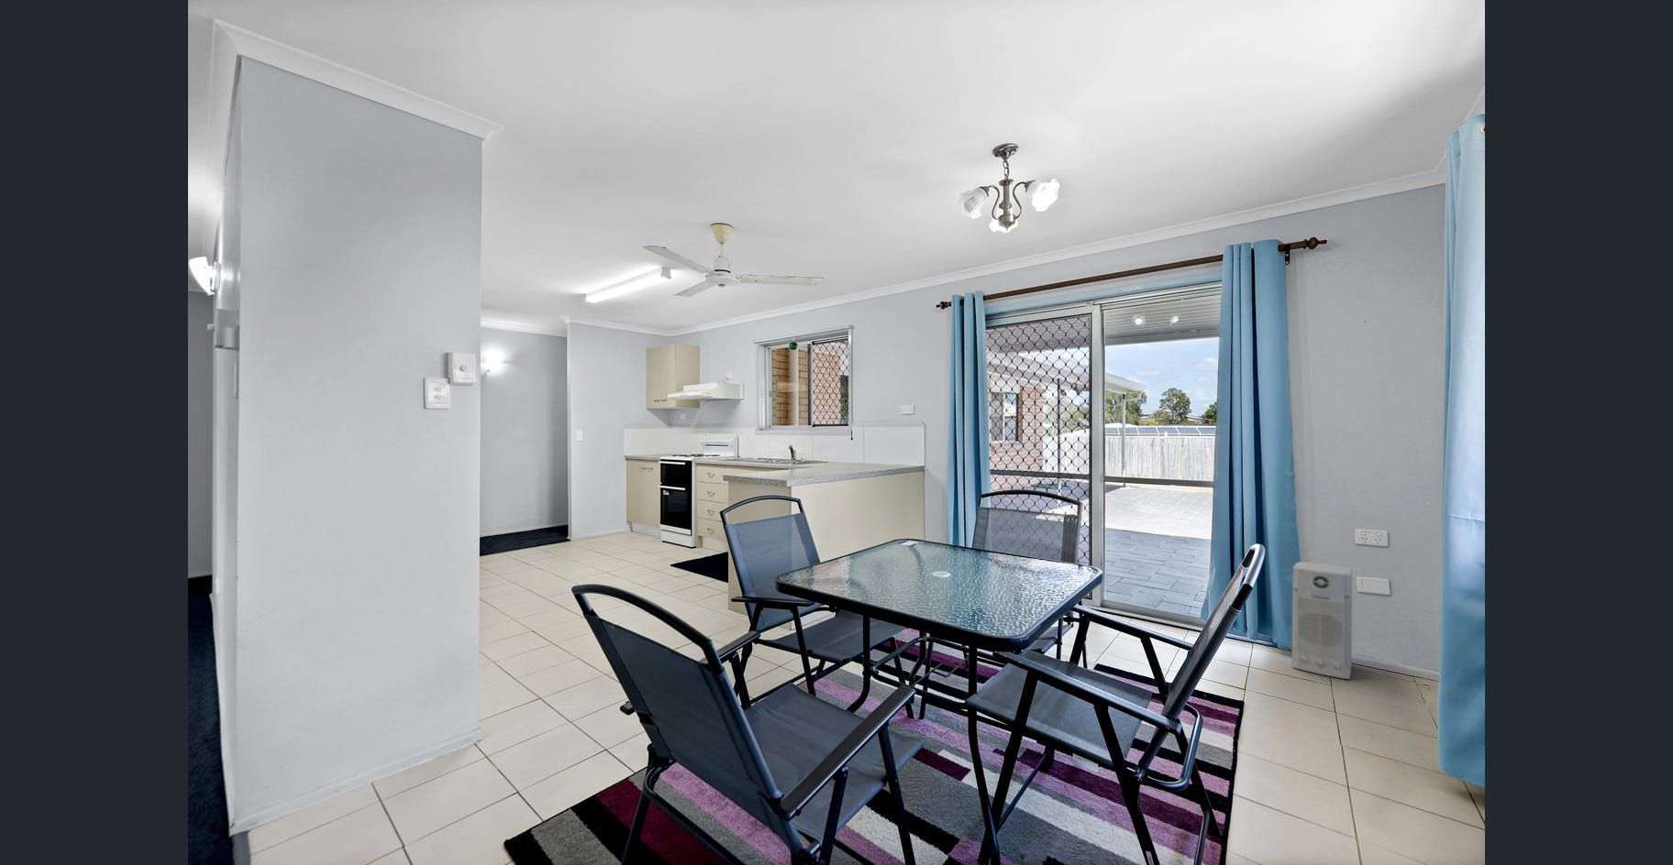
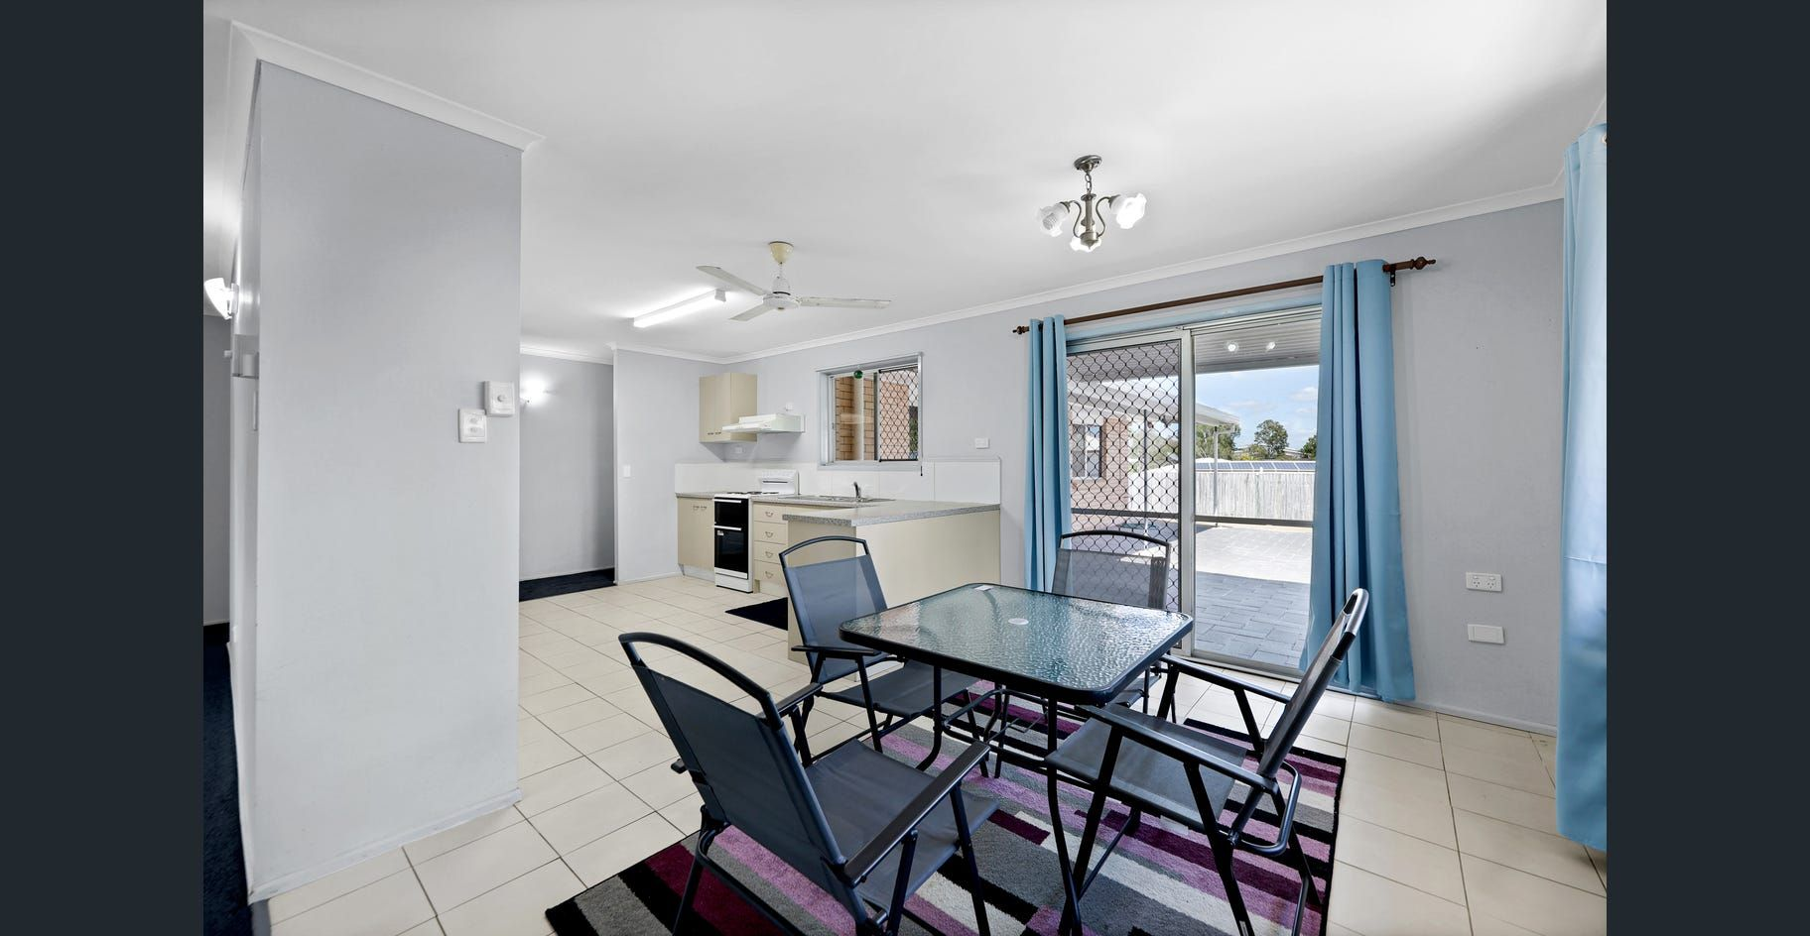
- air purifier [1291,560,1353,680]
